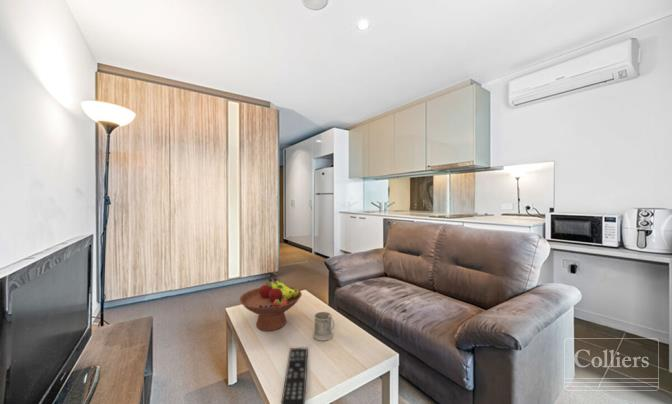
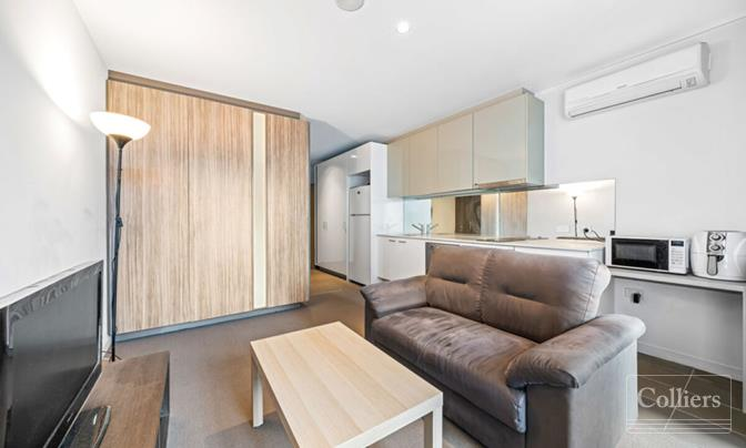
- remote control [280,347,309,404]
- mug [312,311,335,342]
- fruit bowl [239,277,303,332]
